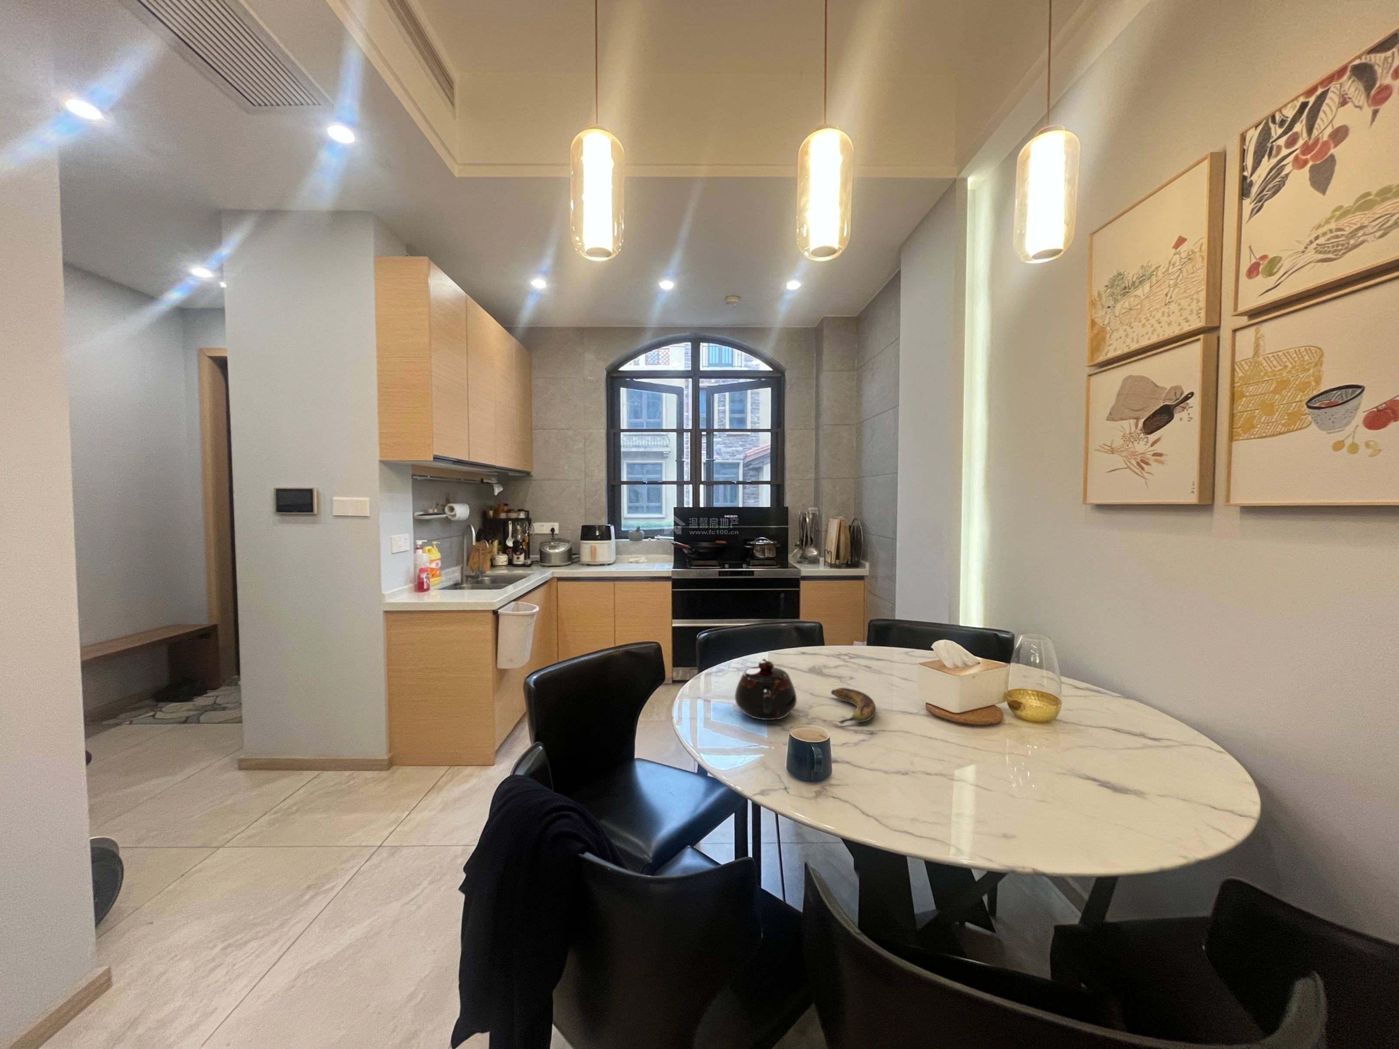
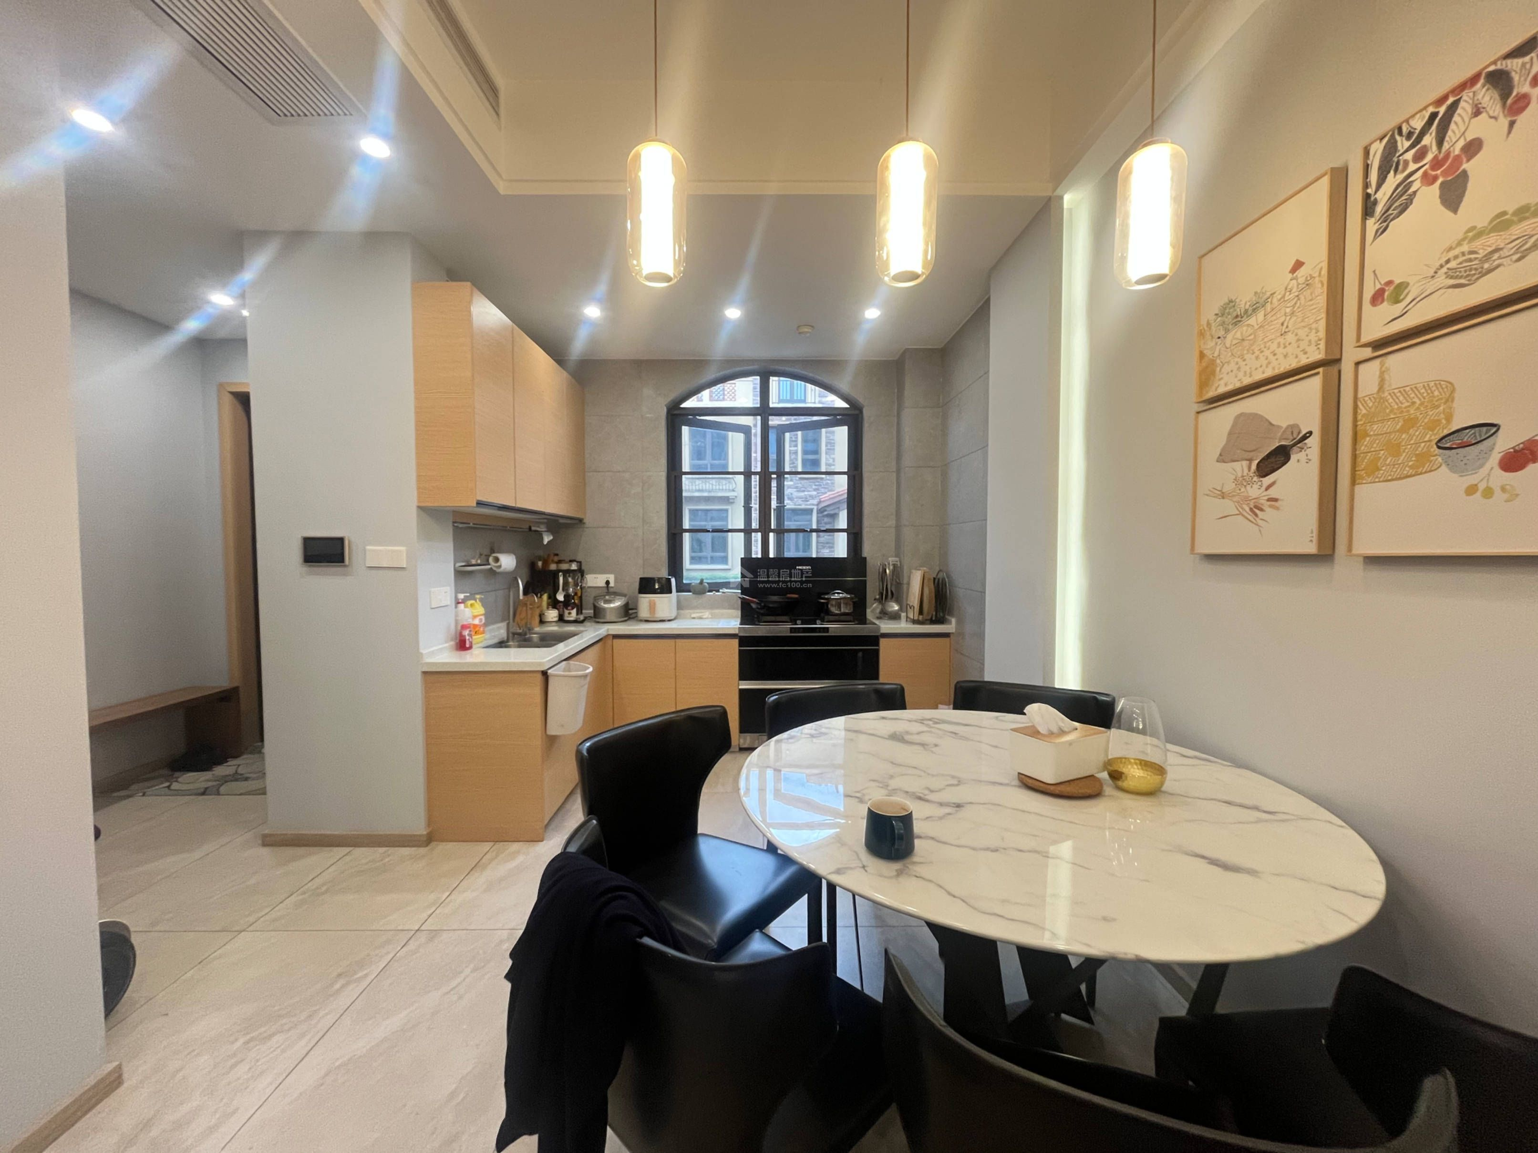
- teapot [734,658,797,721]
- banana [831,688,876,724]
